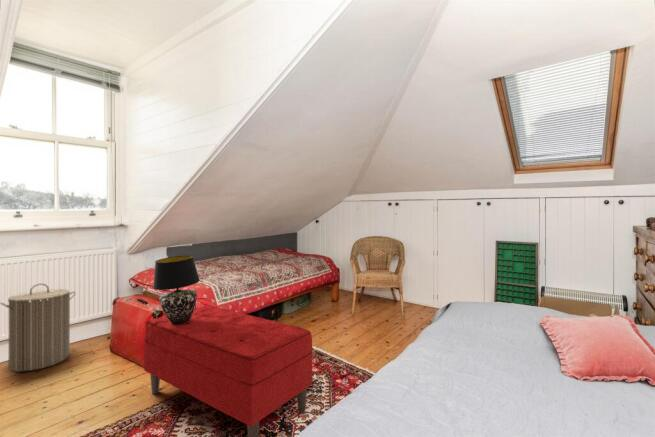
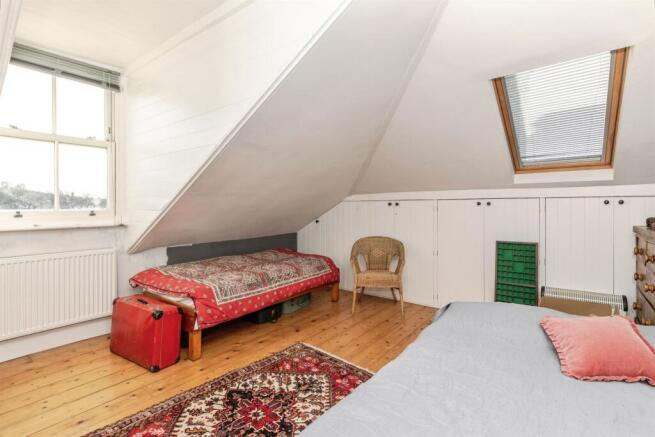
- laundry hamper [0,283,77,372]
- bench [143,304,314,437]
- table lamp [152,255,201,324]
